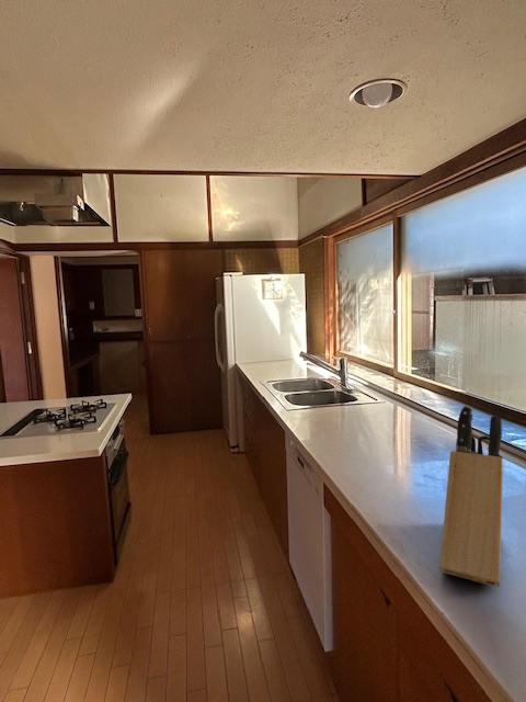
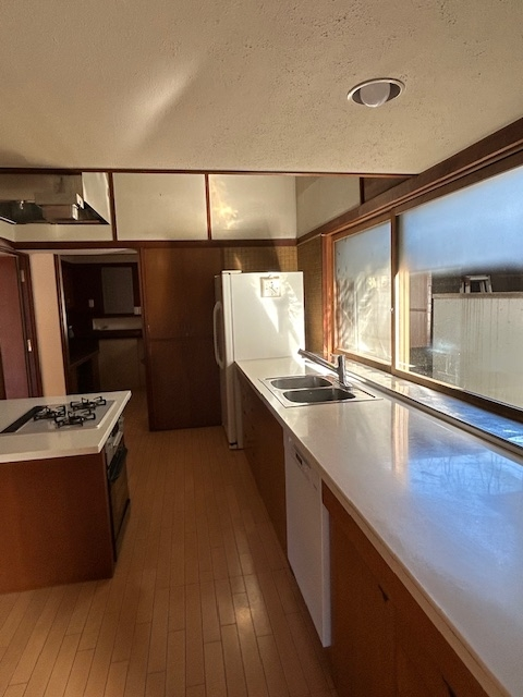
- knife block [438,405,504,588]
